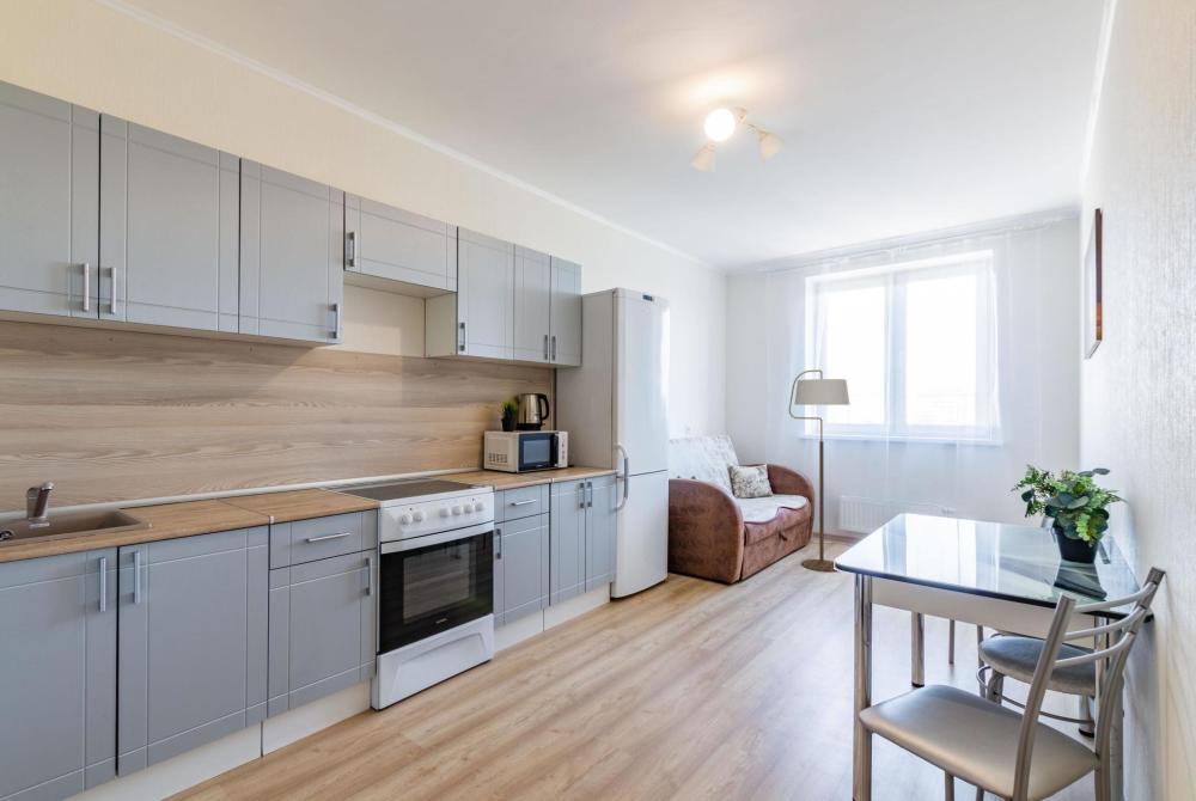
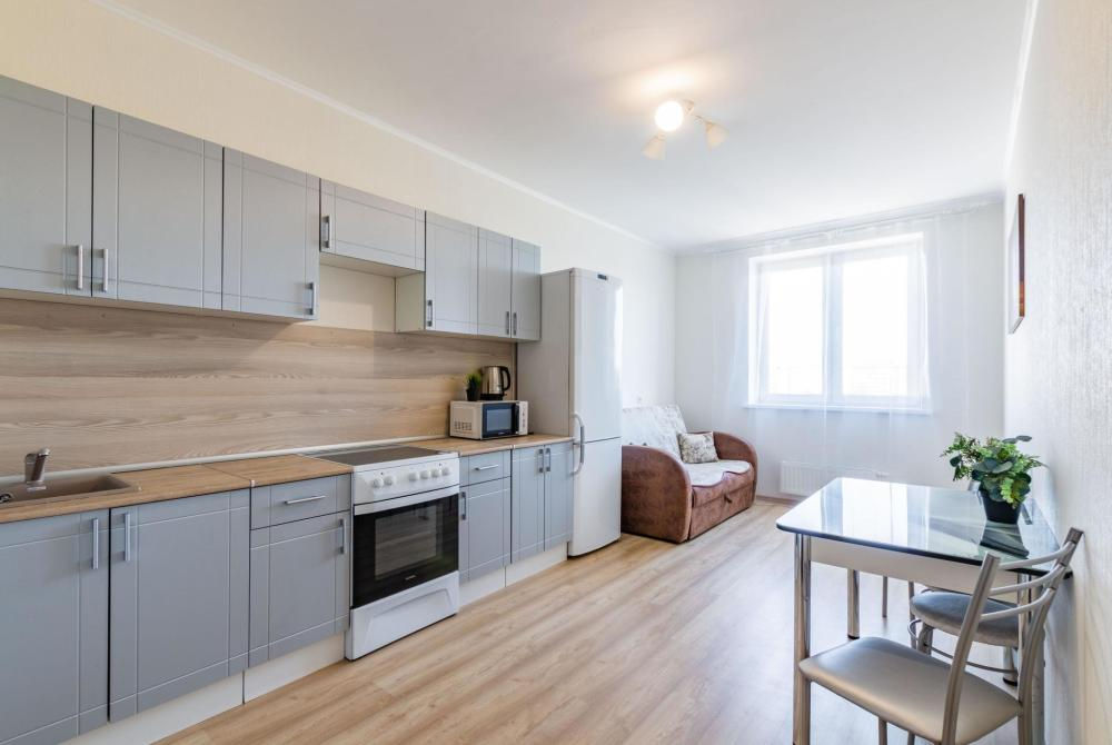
- floor lamp [788,368,850,573]
